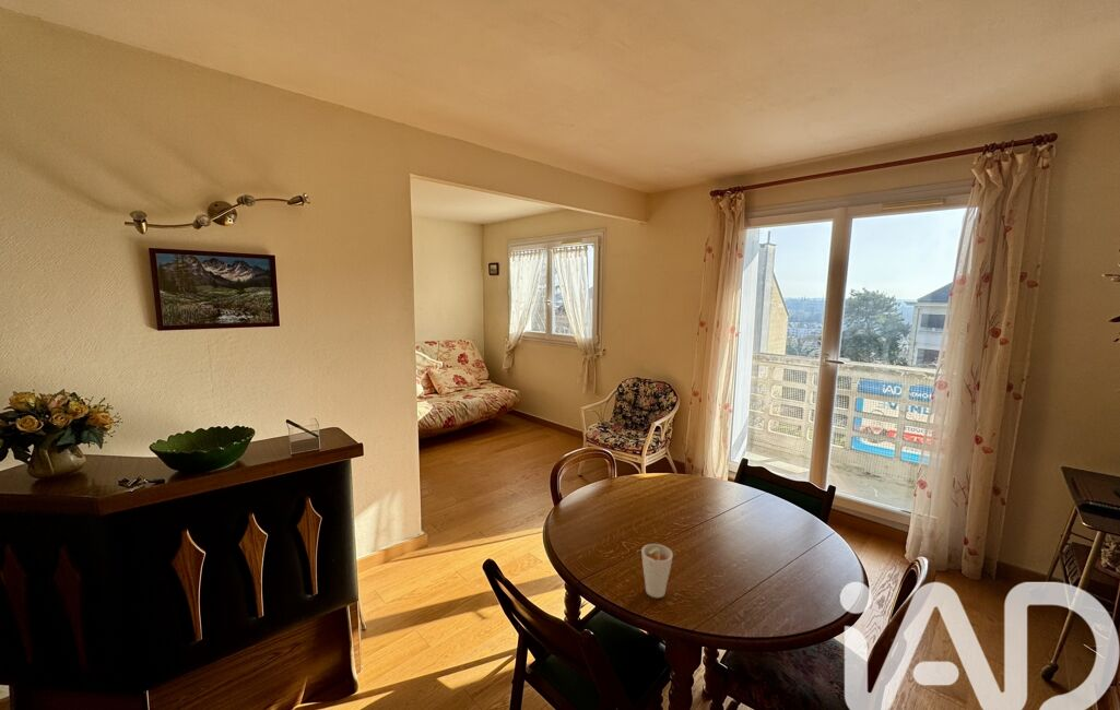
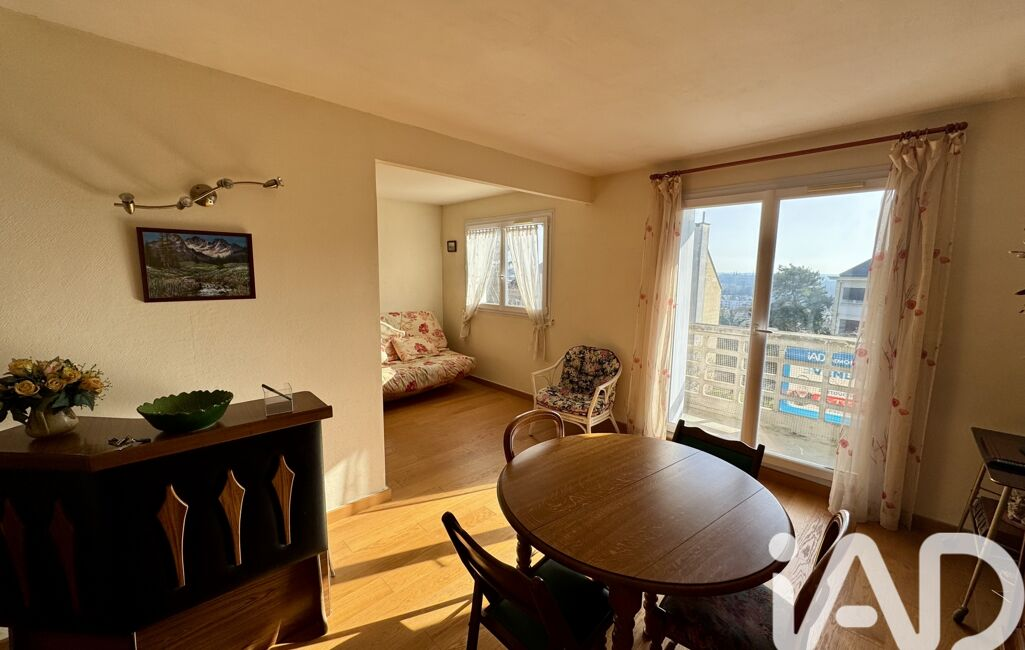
- cup [640,543,674,599]
